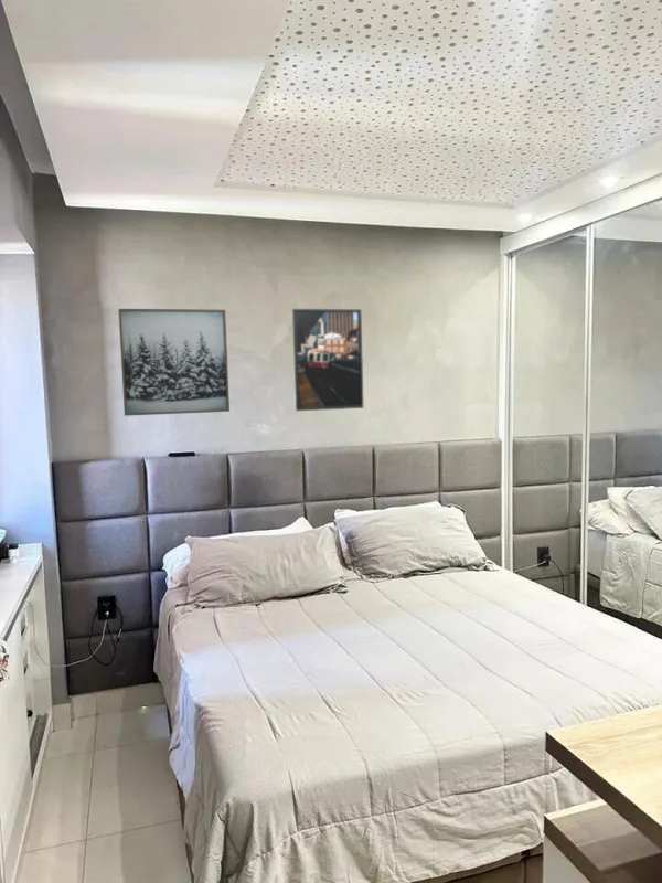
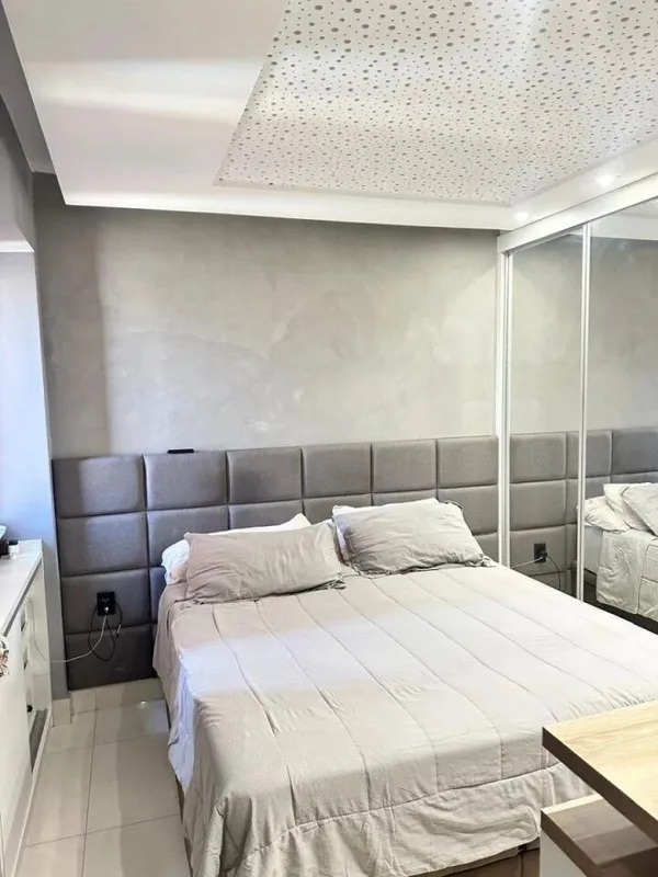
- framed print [291,308,364,412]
- wall art [117,308,231,417]
